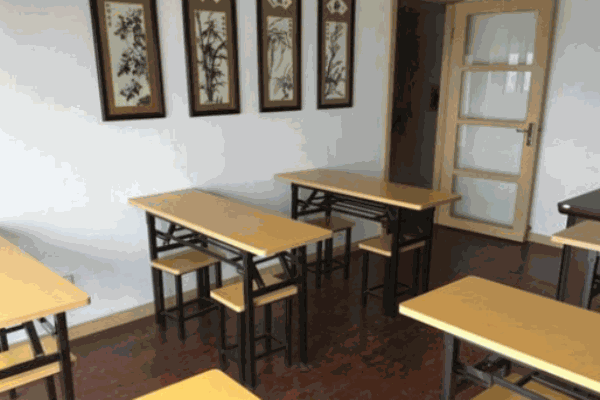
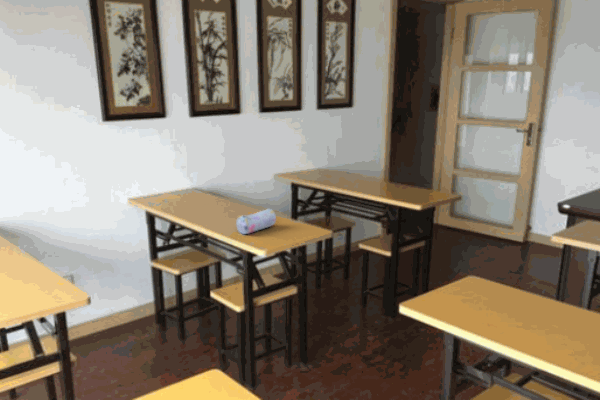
+ pencil case [235,208,277,235]
